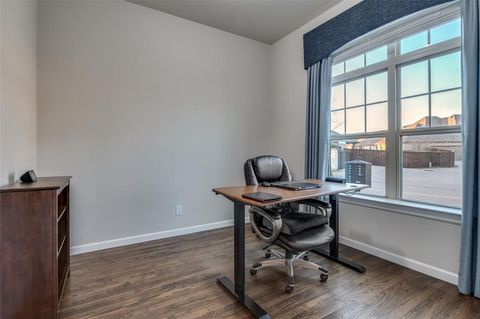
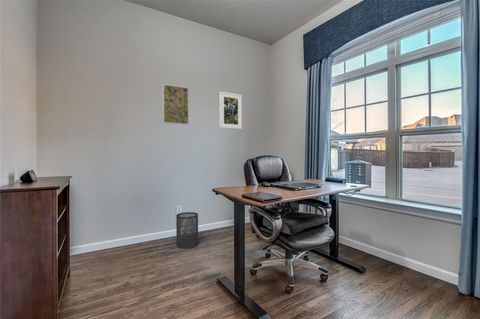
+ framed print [162,83,190,126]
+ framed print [218,91,243,130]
+ trash can [175,211,199,249]
